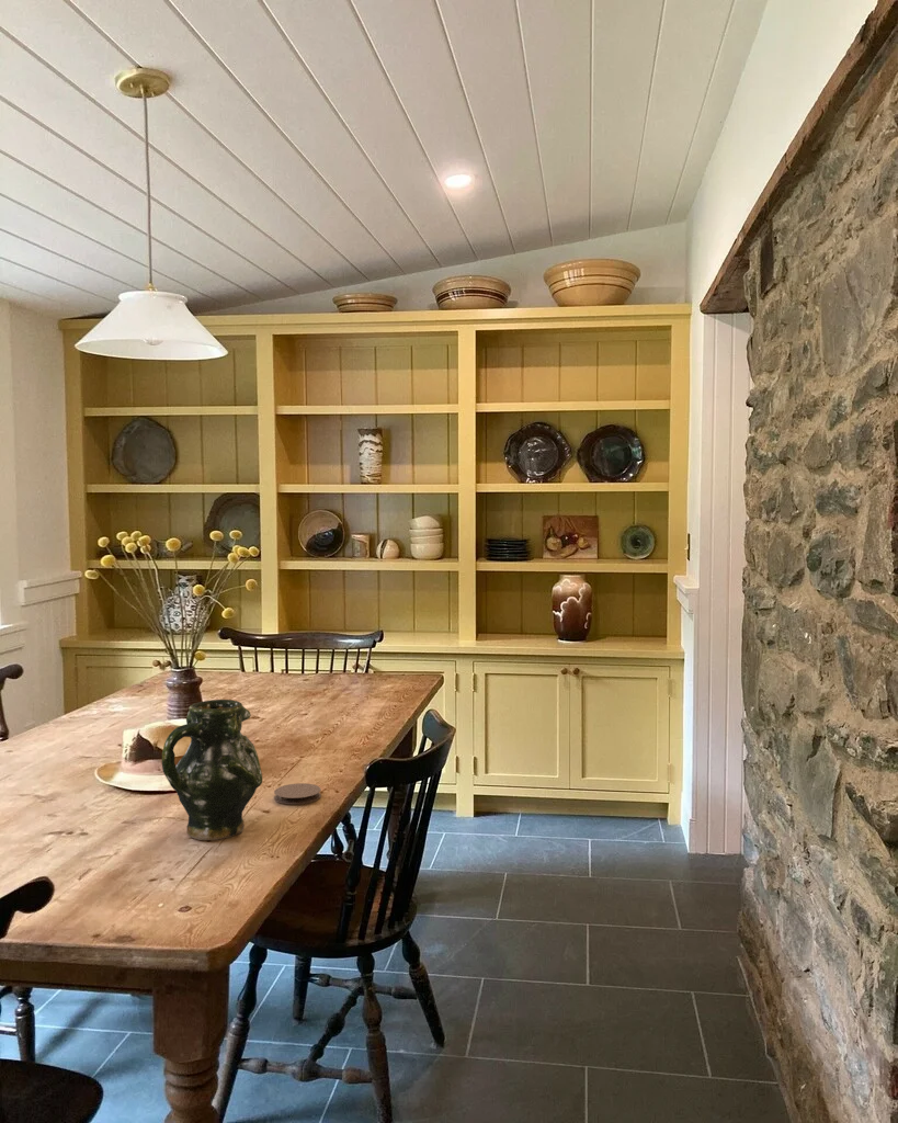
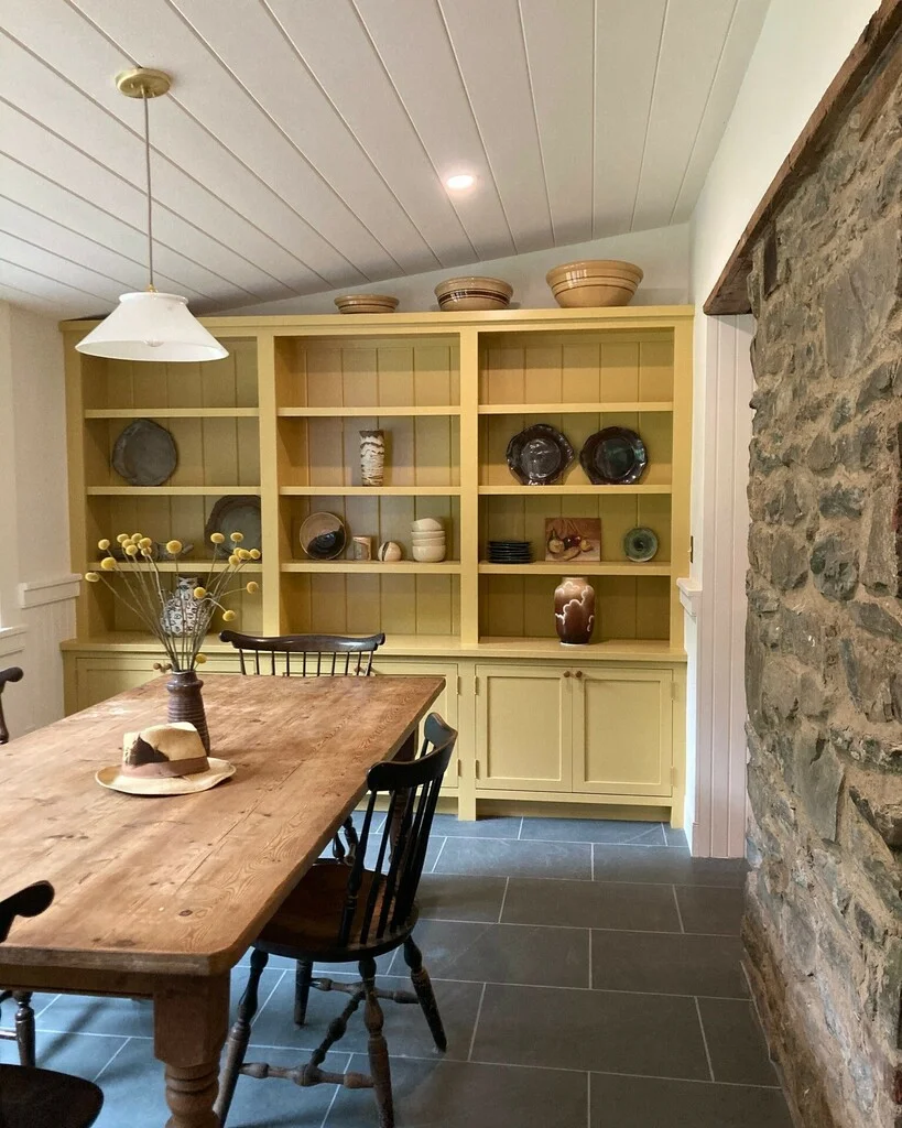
- coaster [273,782,322,805]
- ceramic pitcher [161,699,263,841]
